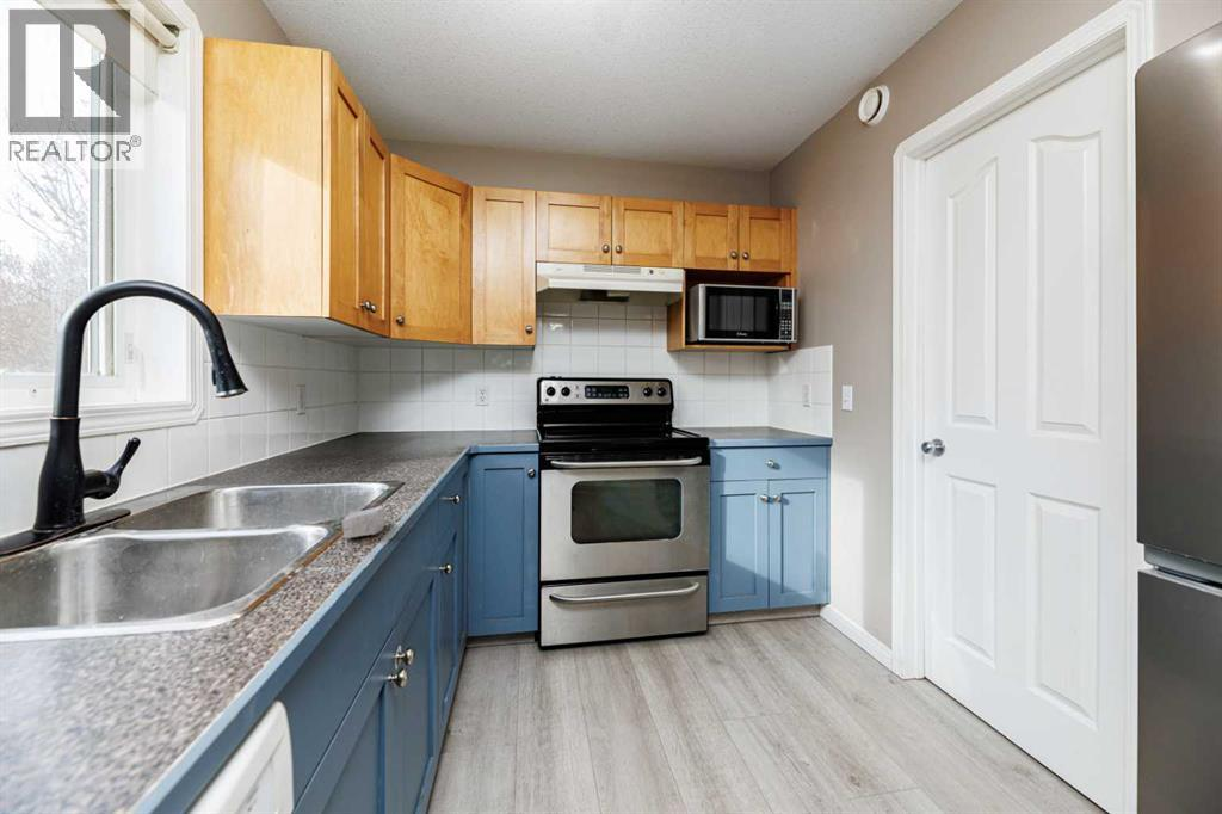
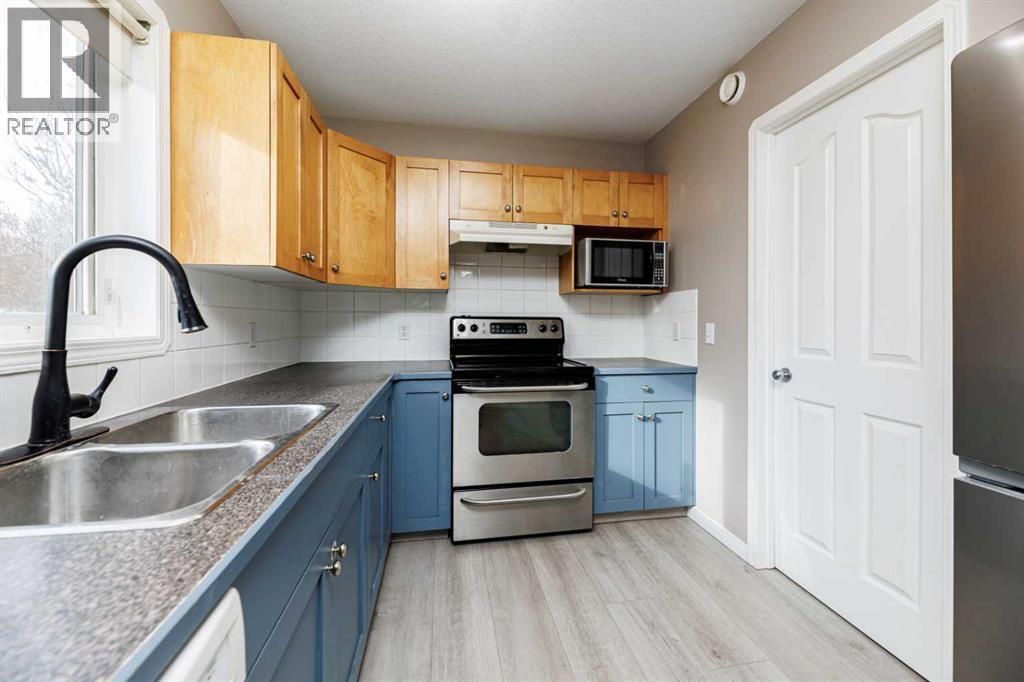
- soap bar [341,505,385,539]
